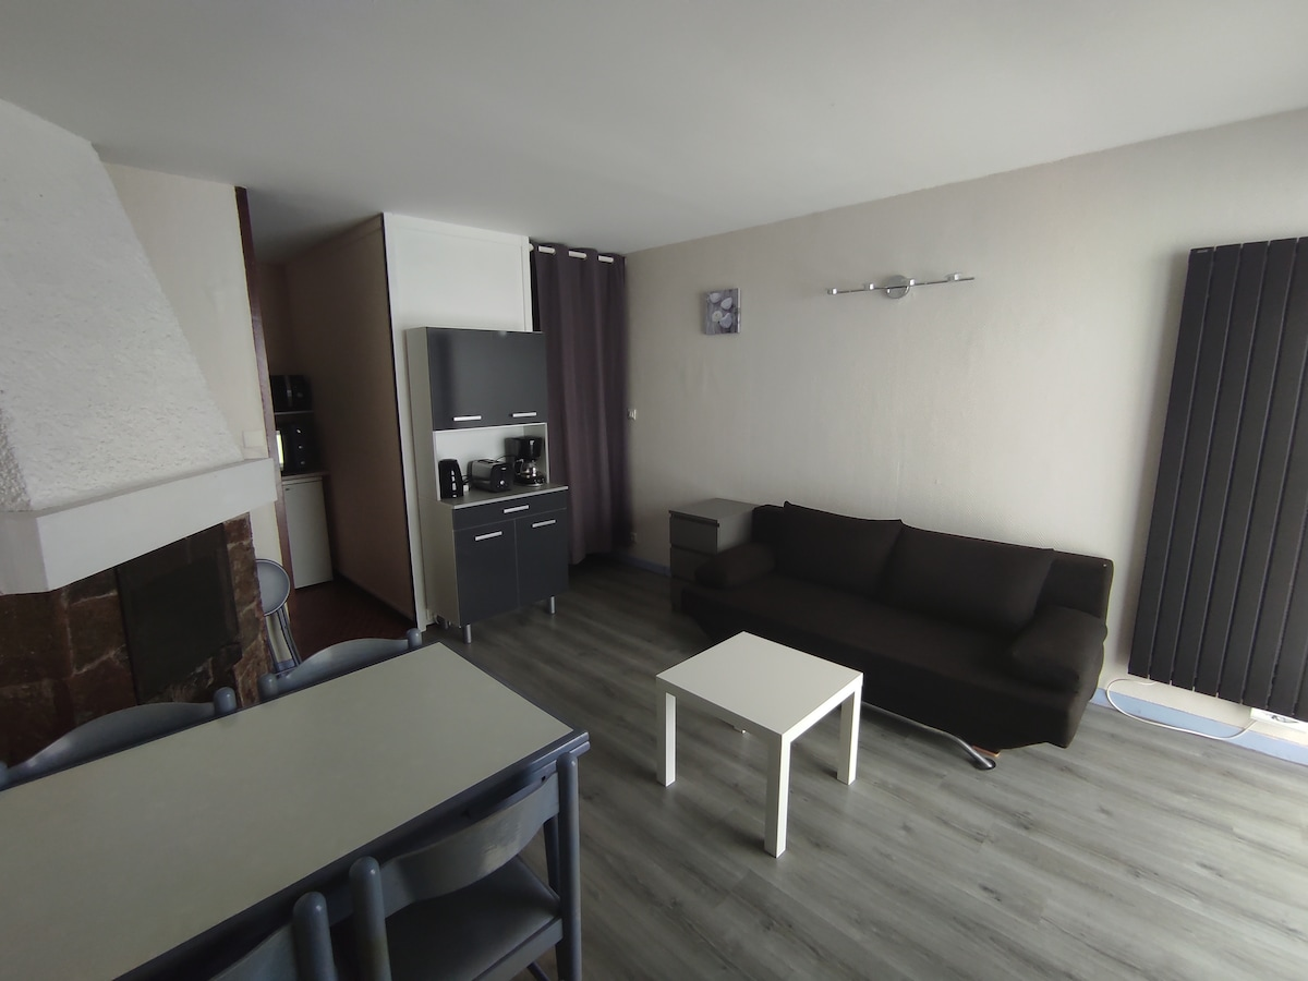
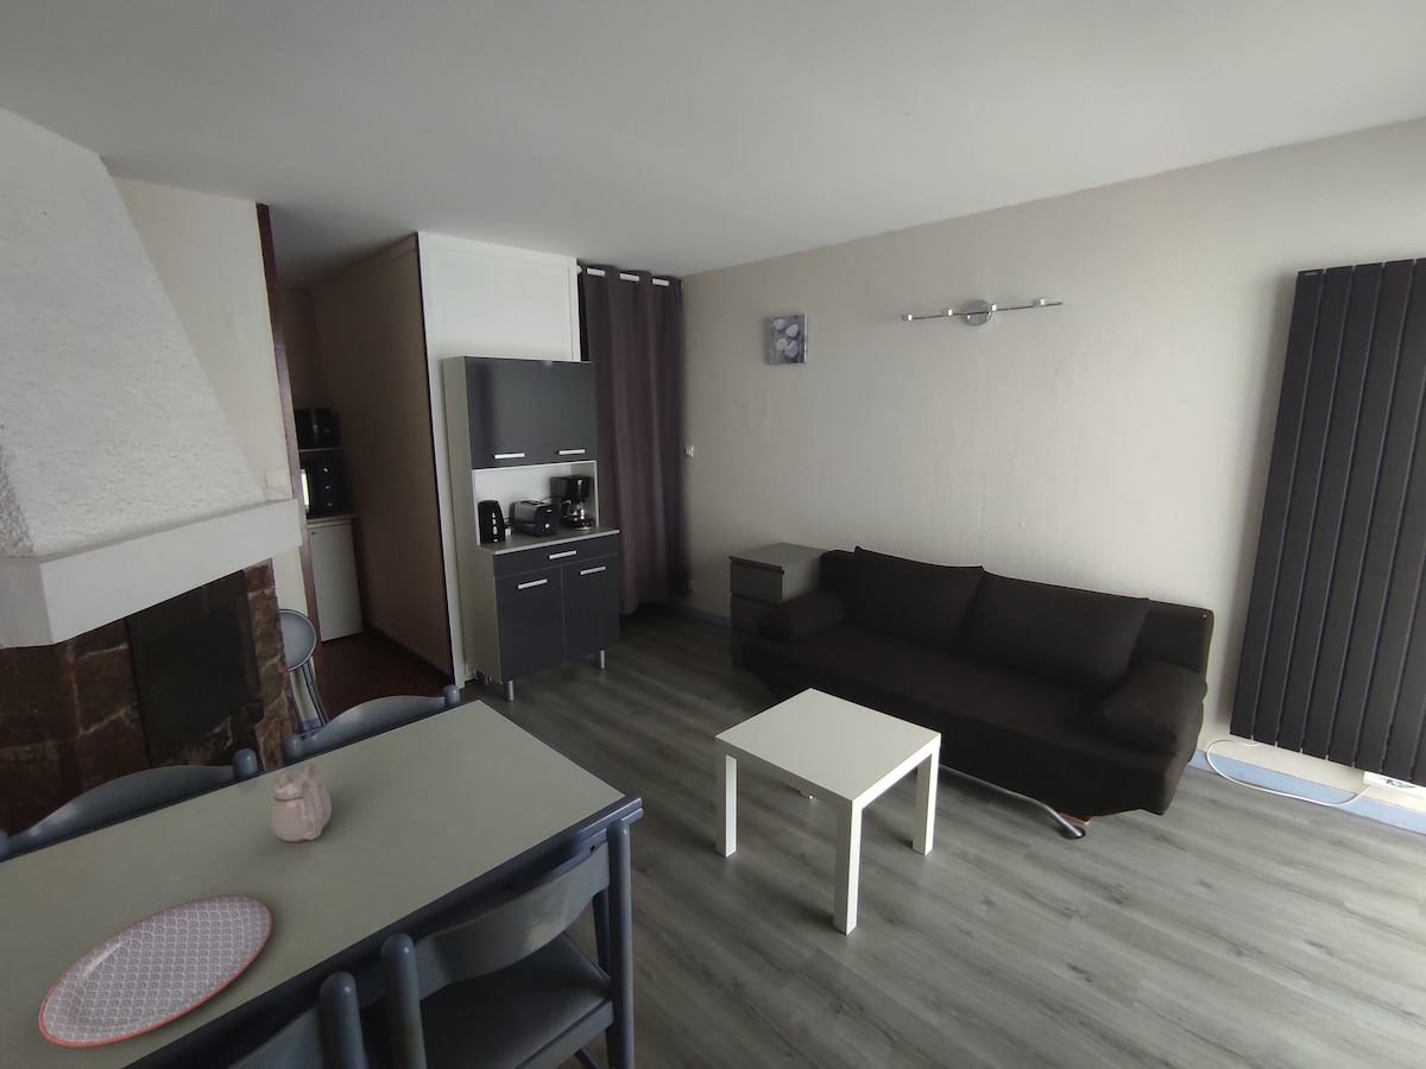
+ plate [37,894,273,1049]
+ teapot [270,761,333,843]
